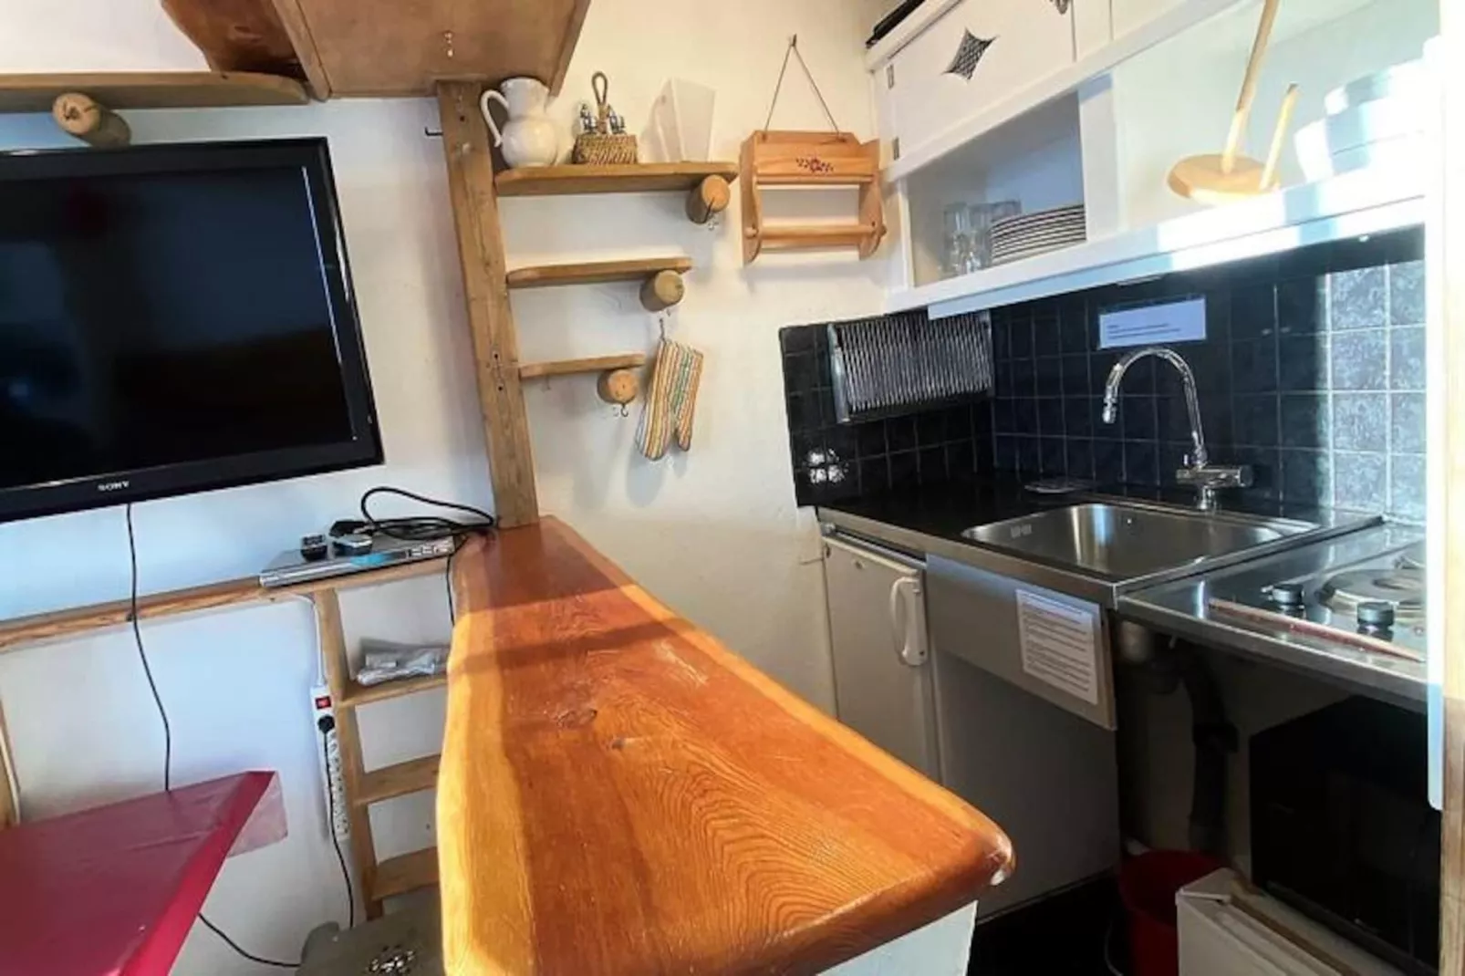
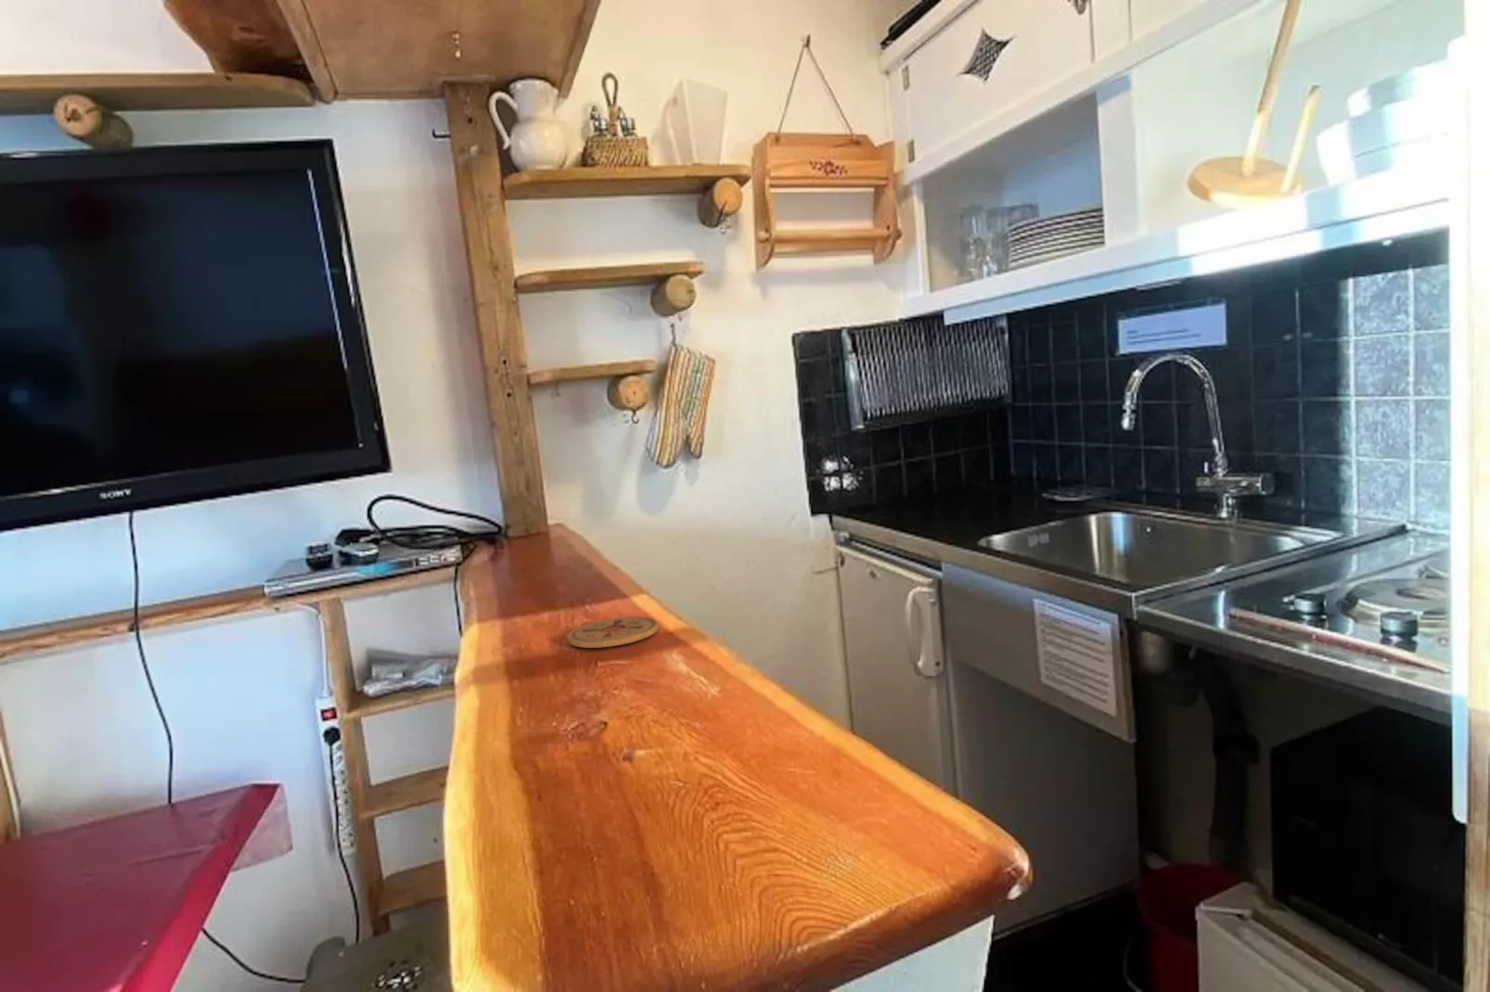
+ coaster [566,616,659,649]
